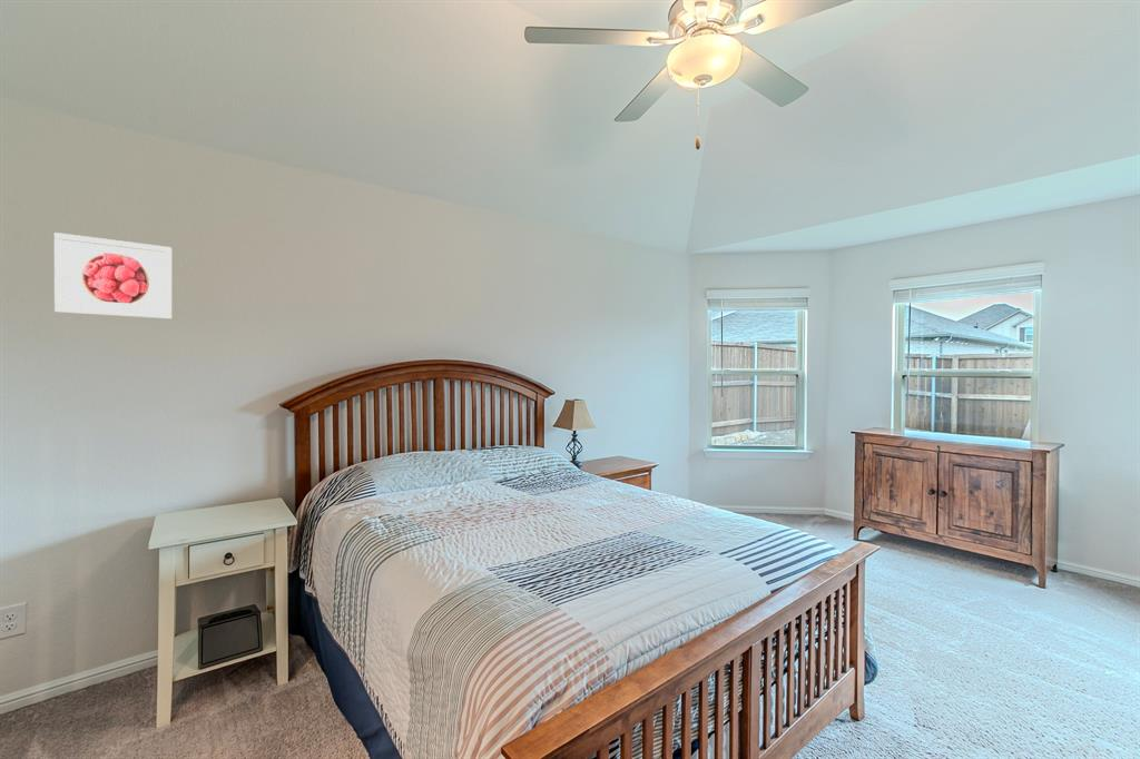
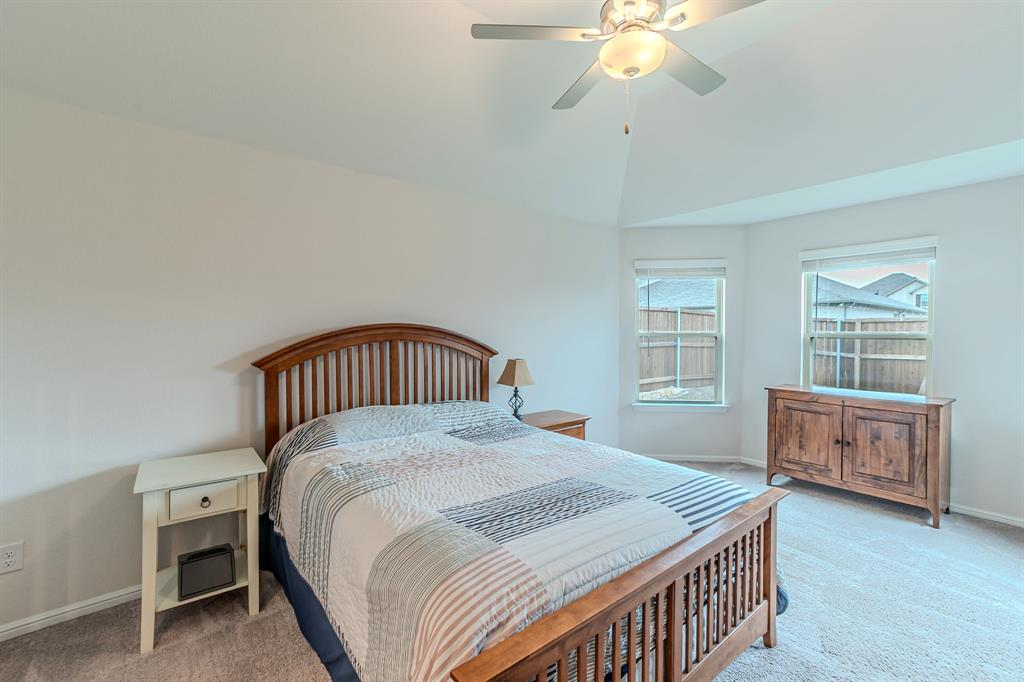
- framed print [53,231,173,321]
